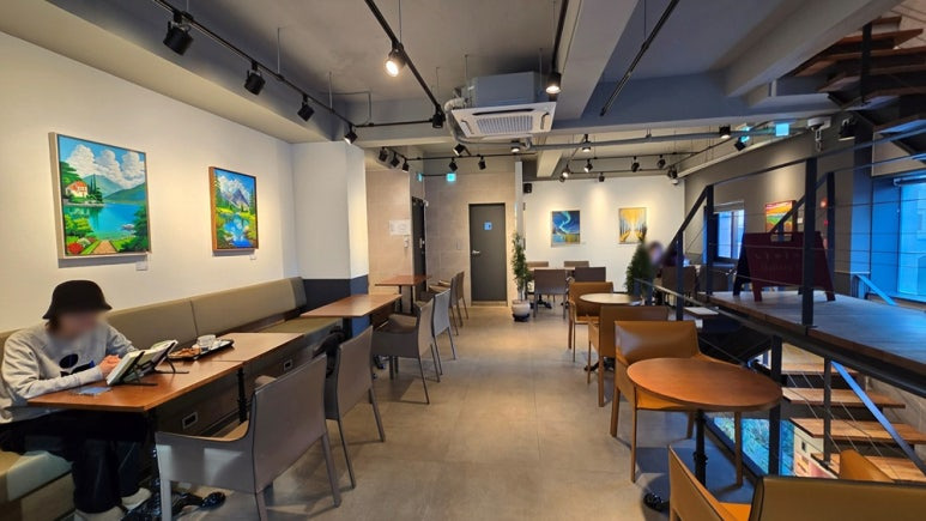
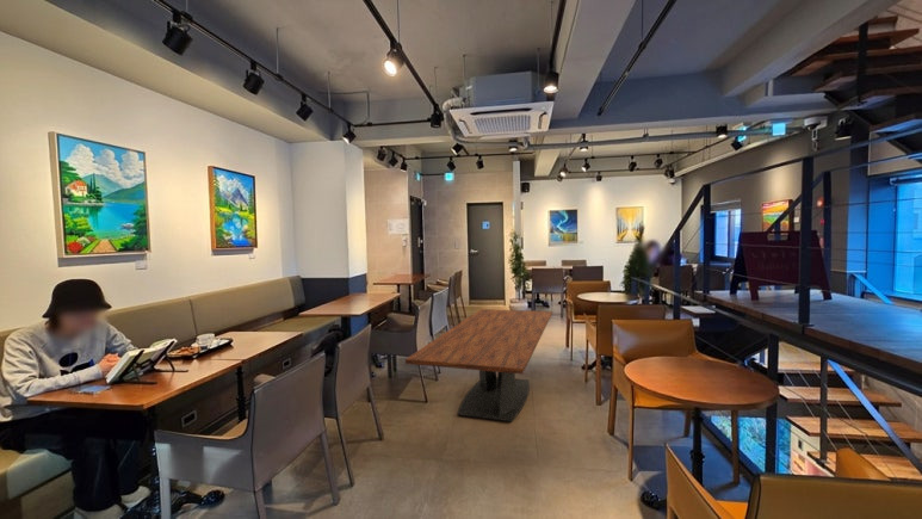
+ dining table [404,308,553,422]
